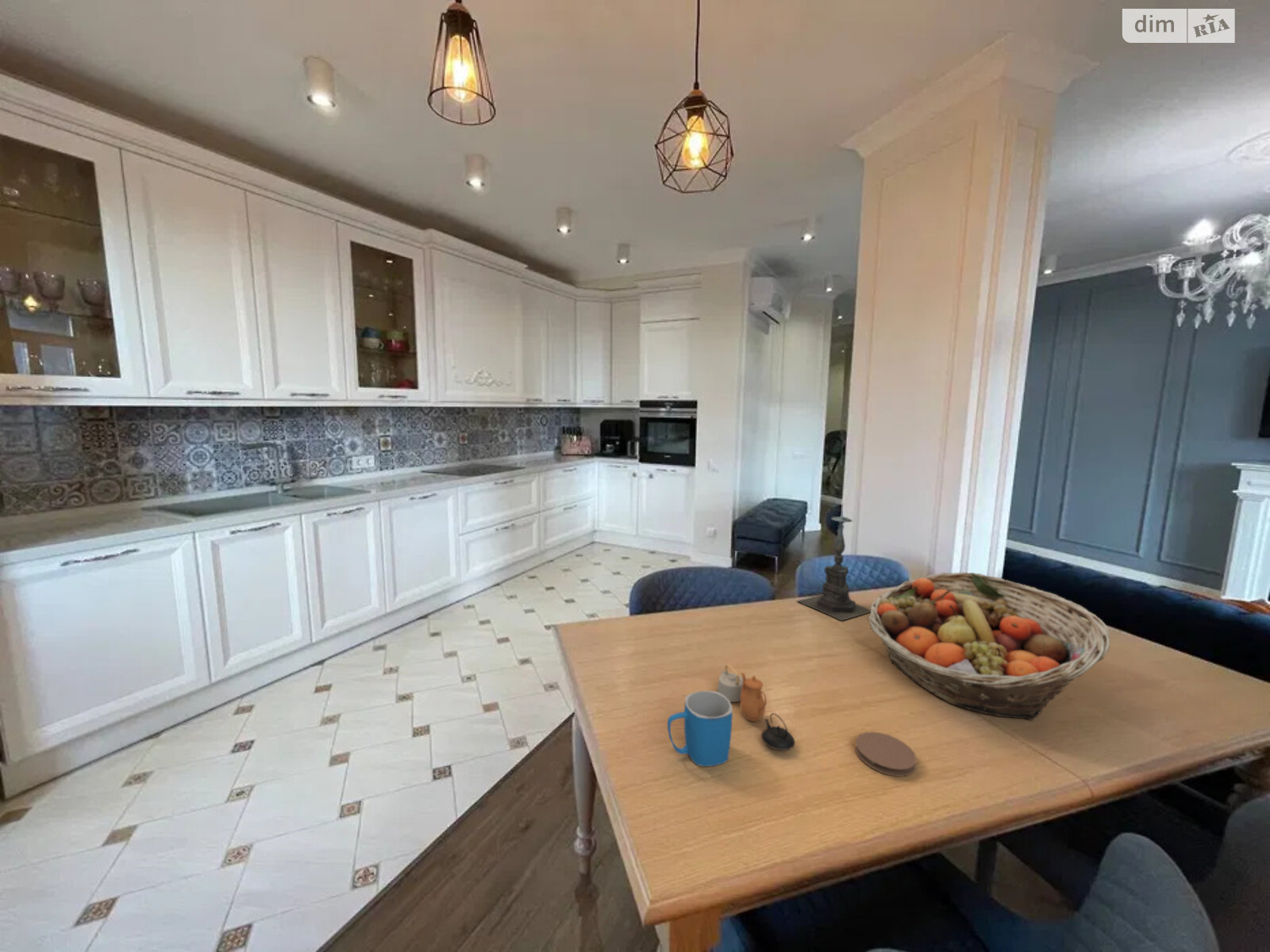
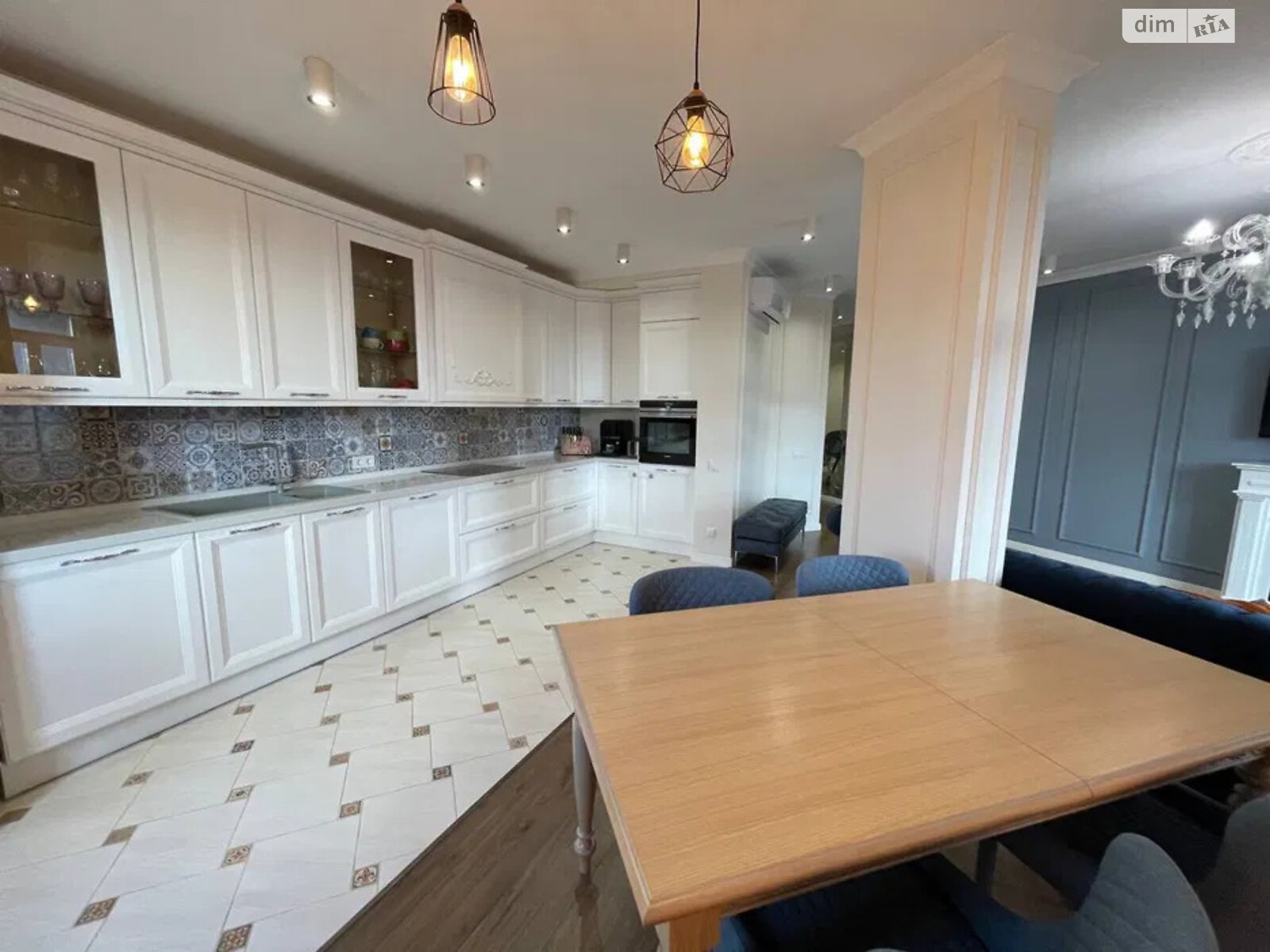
- teapot [717,664,796,751]
- fruit basket [867,571,1111,721]
- coaster [854,731,918,777]
- mug [667,690,733,767]
- candle holder [796,502,871,621]
